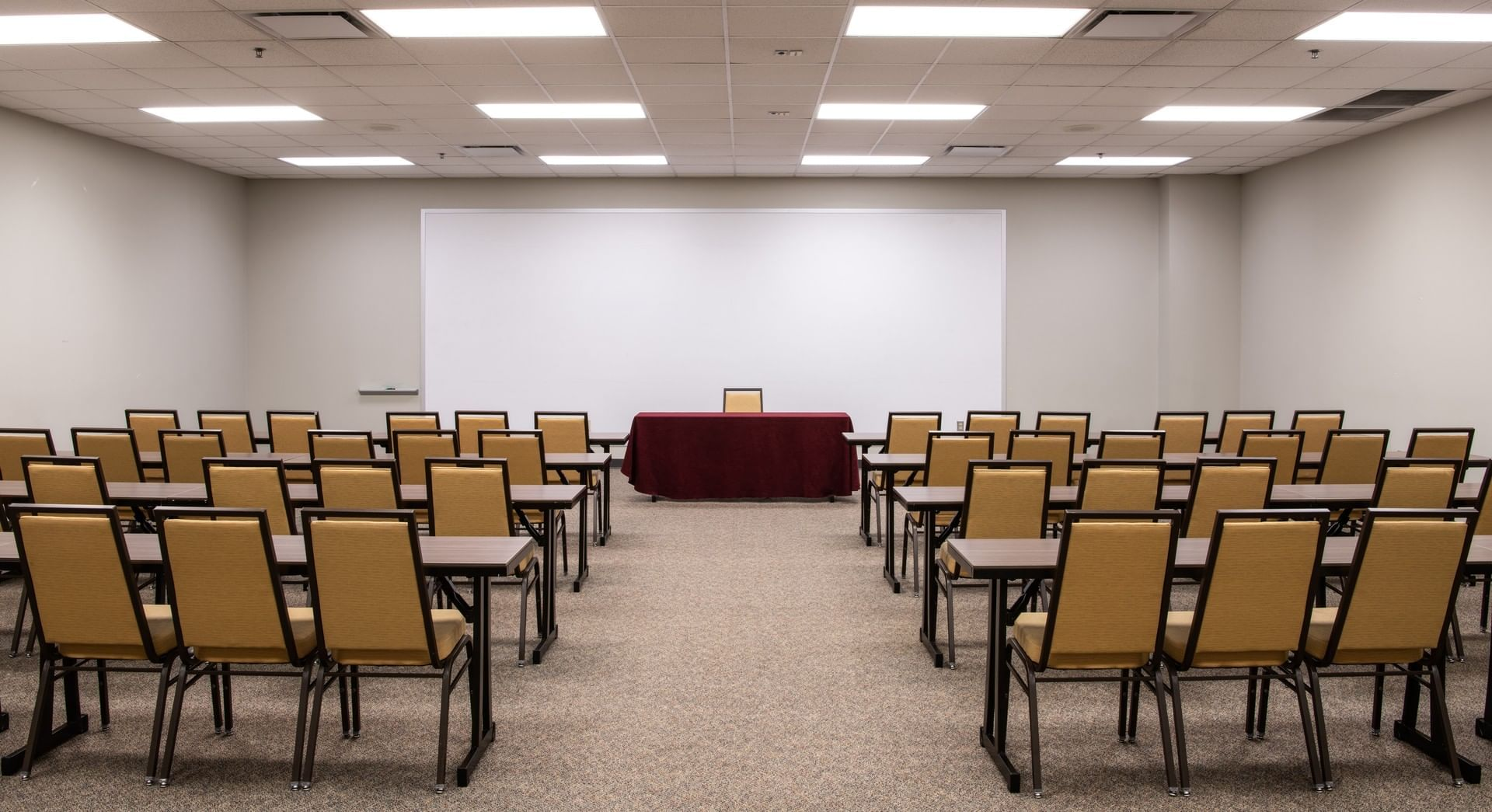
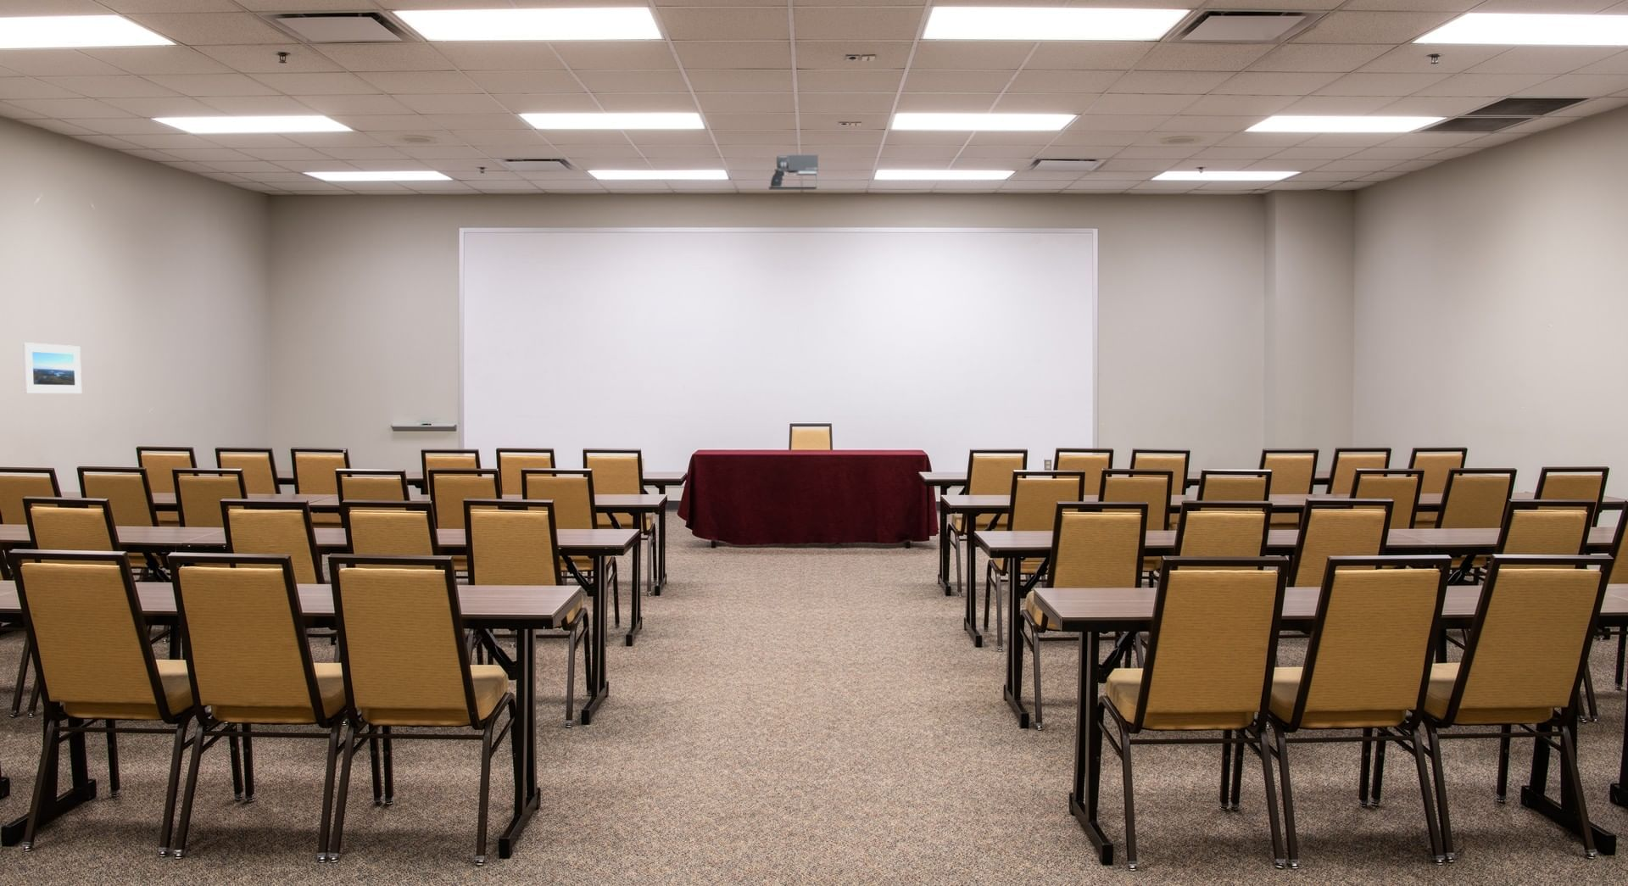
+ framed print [22,342,82,394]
+ projector [768,154,819,190]
